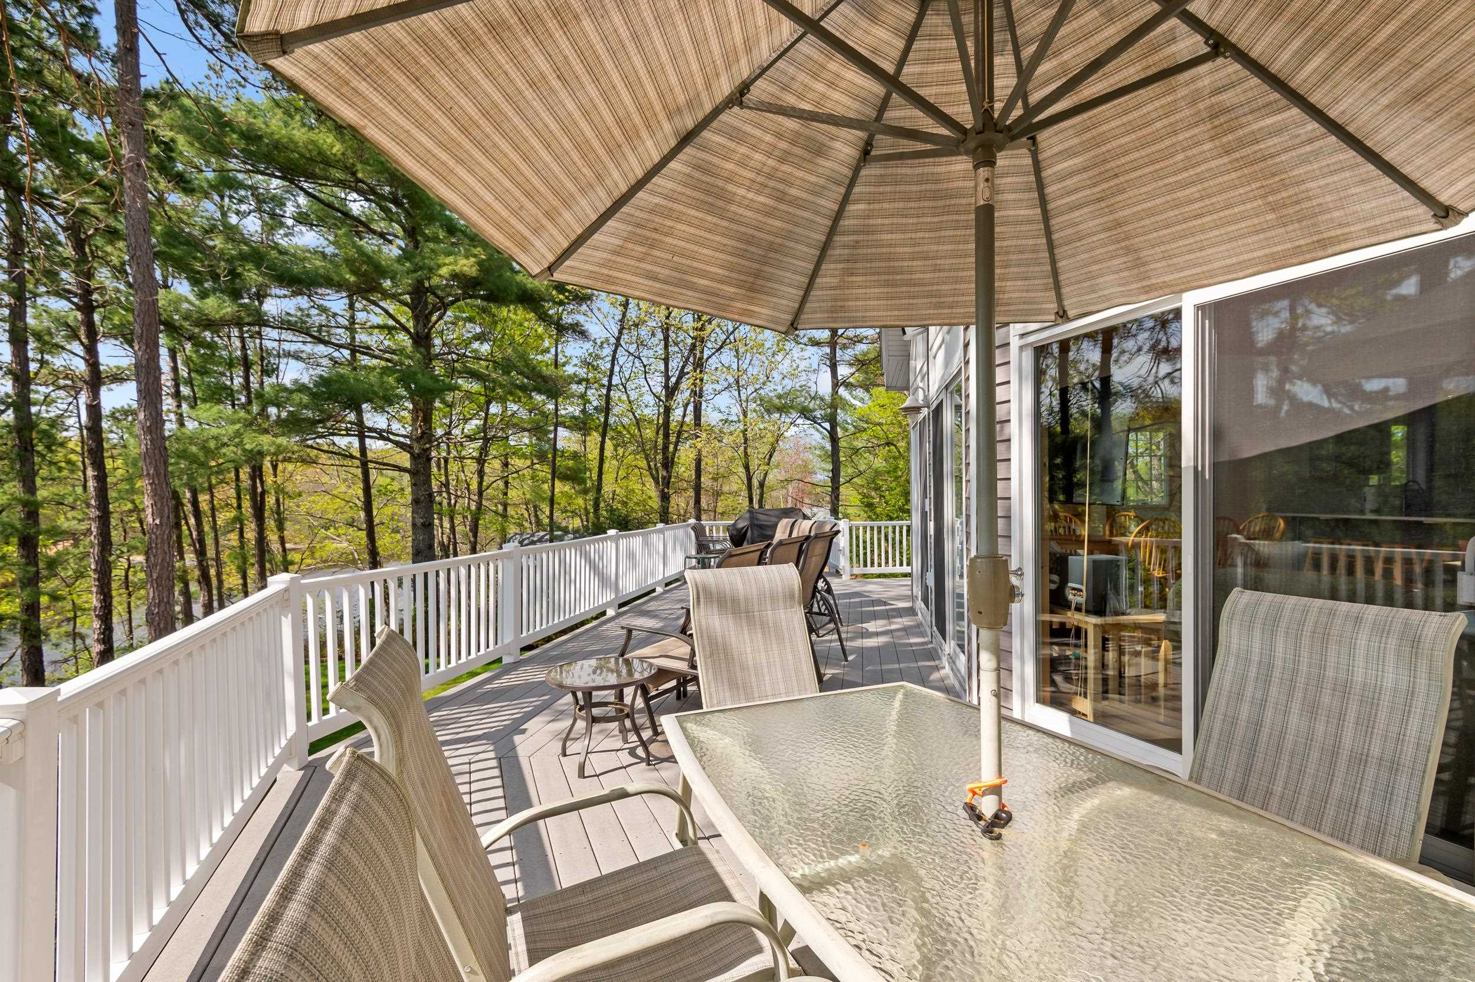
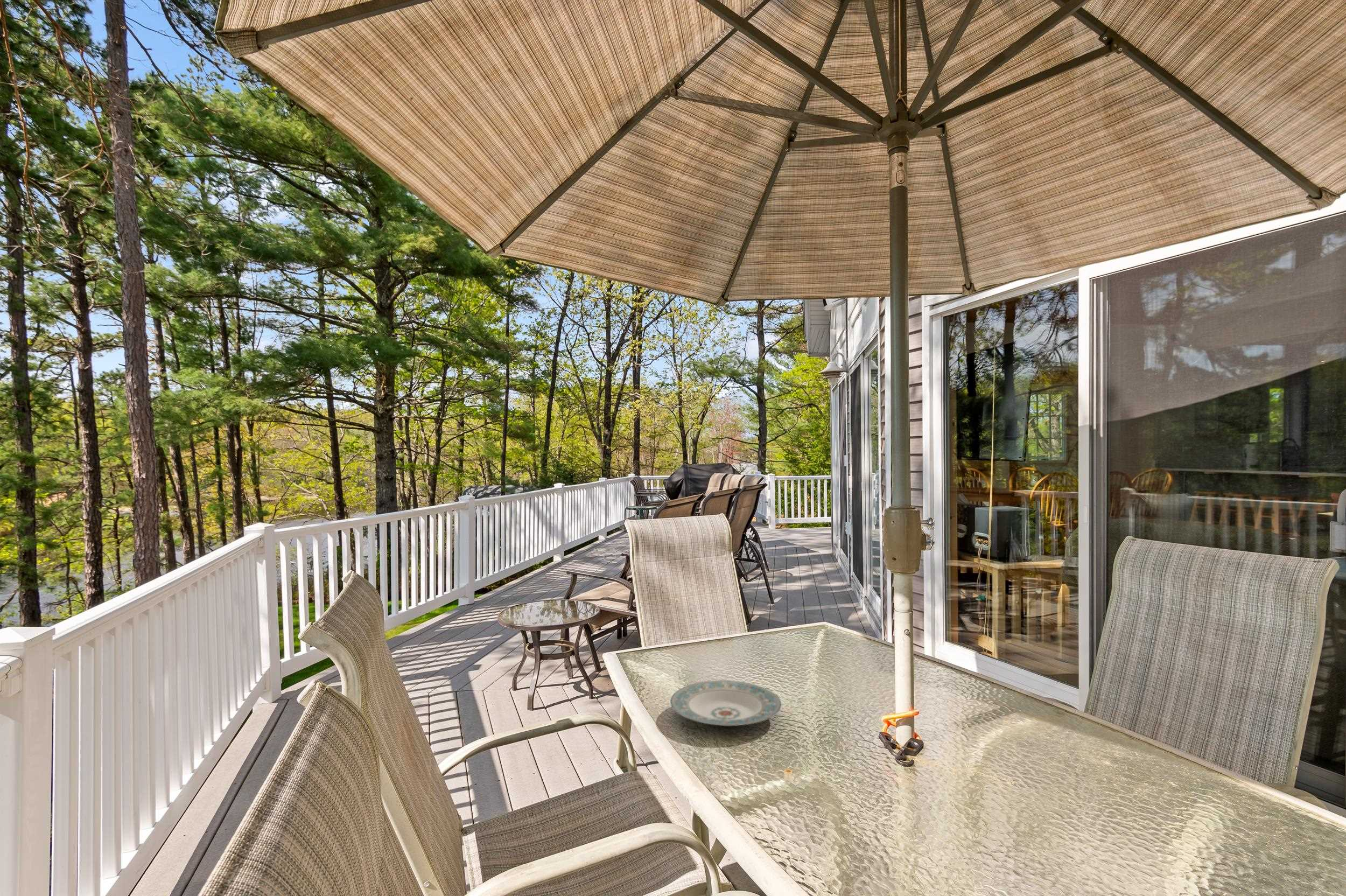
+ plate [670,680,782,726]
